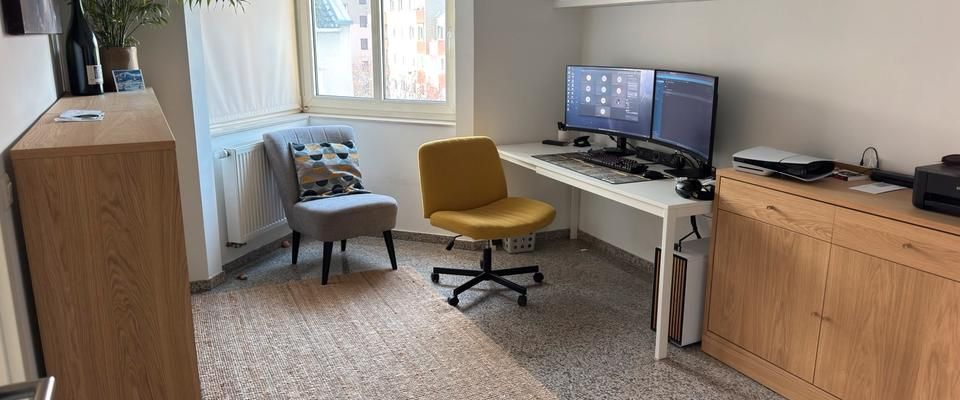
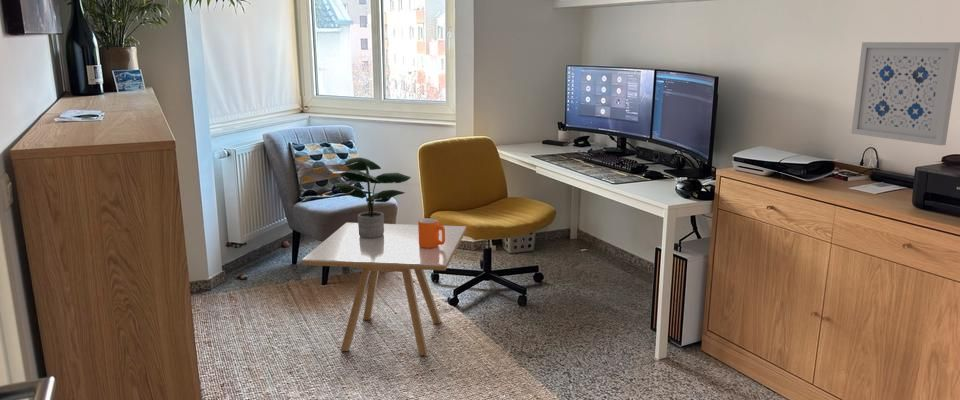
+ mug [417,217,445,248]
+ wall art [851,41,960,146]
+ side table [301,222,467,356]
+ potted plant [334,157,412,238]
